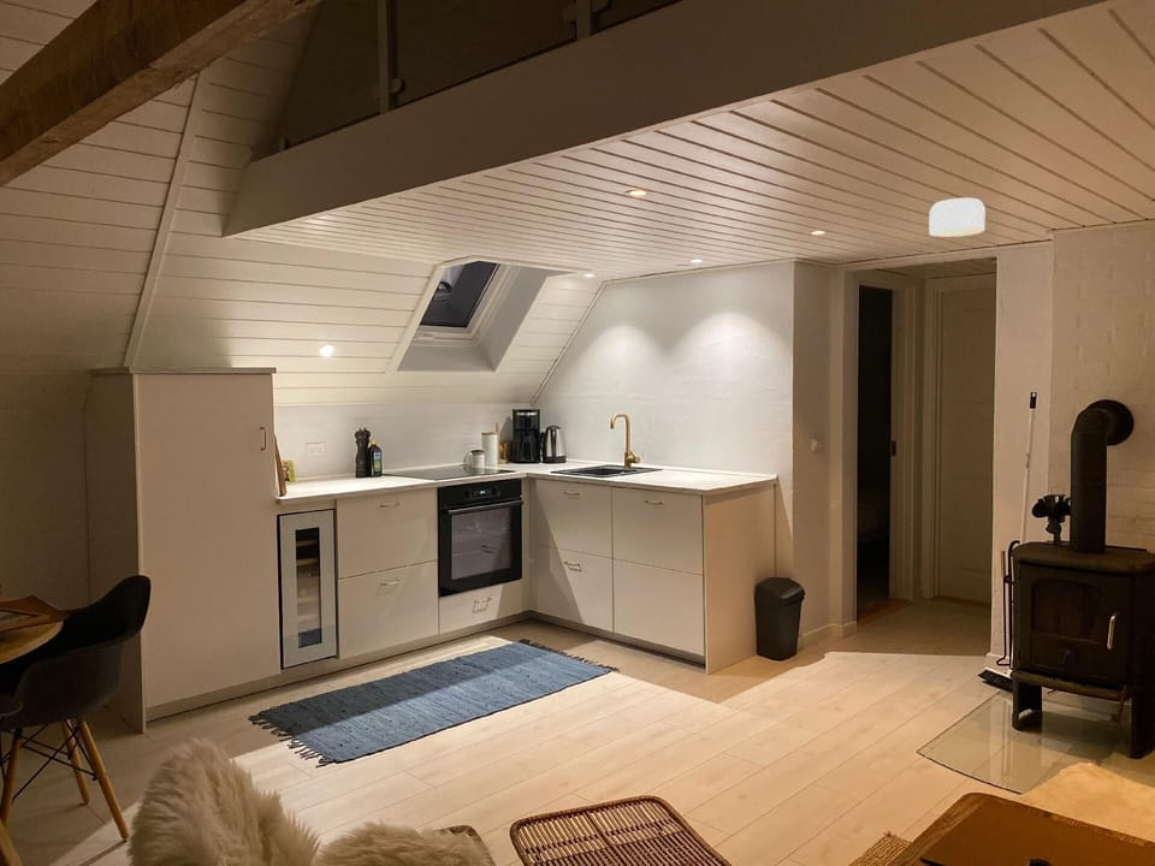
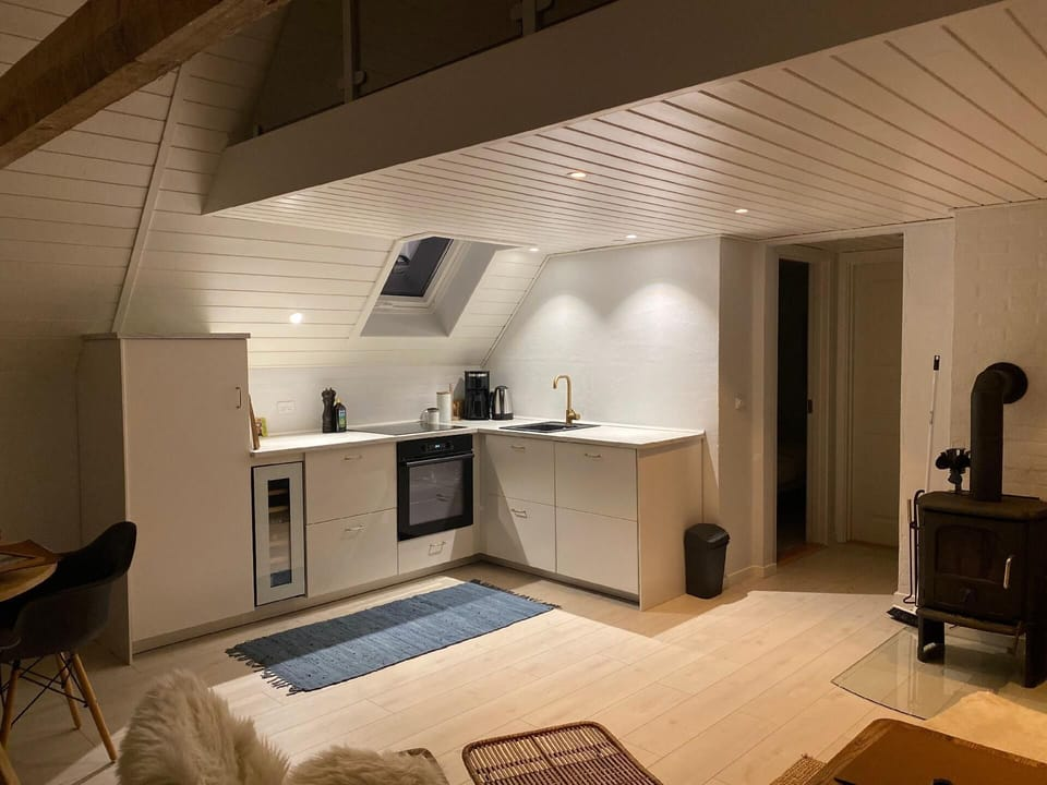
- smoke detector [928,197,987,238]
